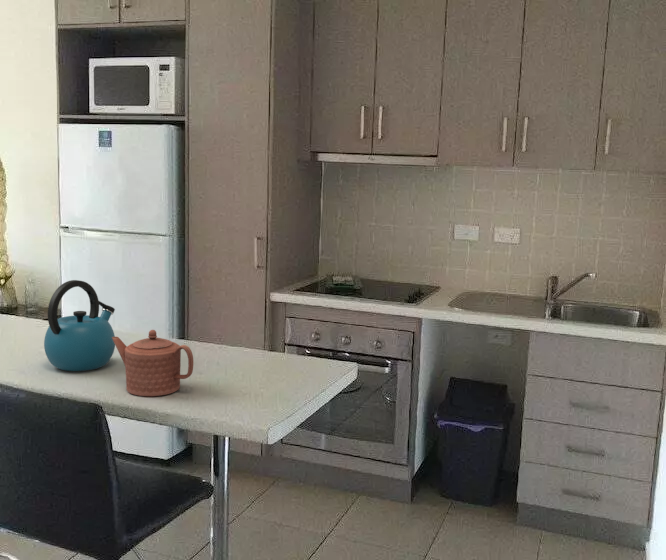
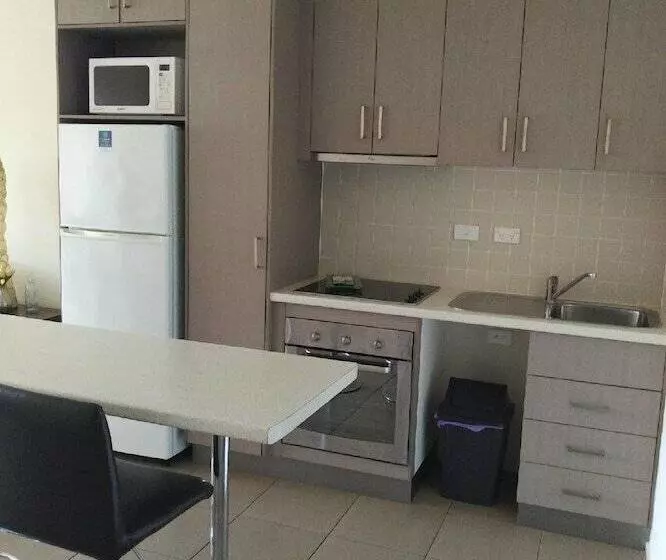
- kettle [43,279,116,372]
- teapot [112,329,194,397]
